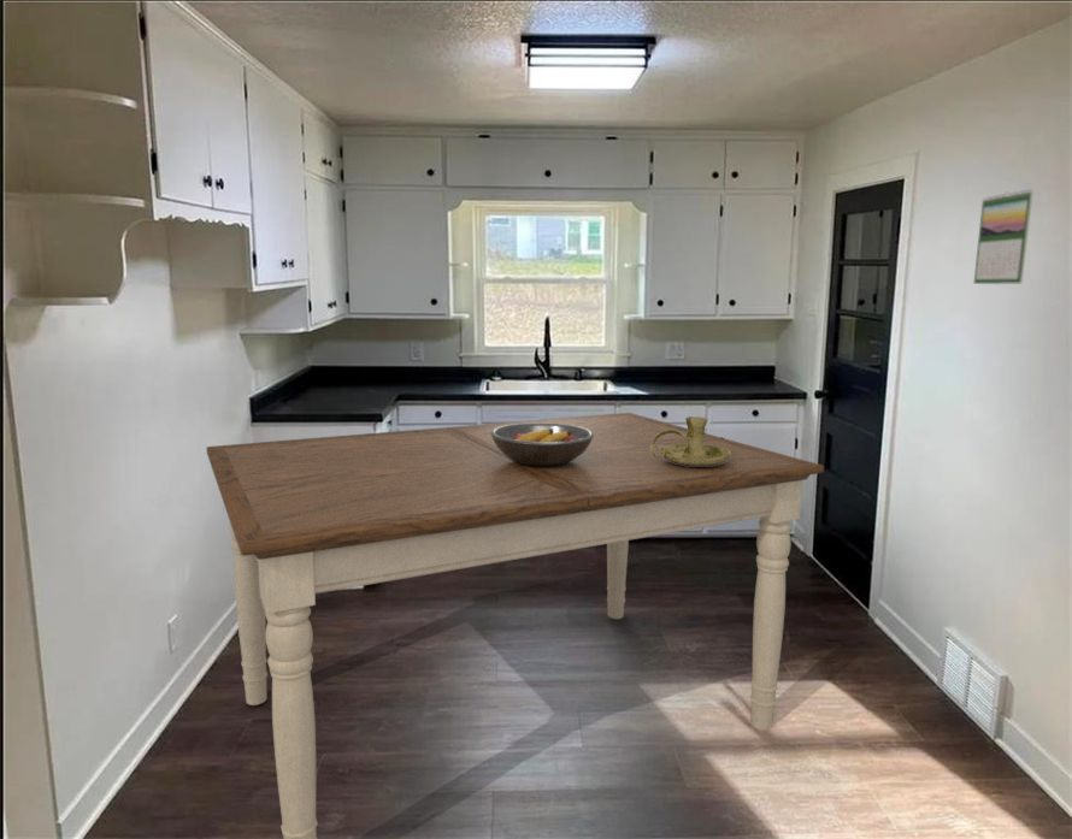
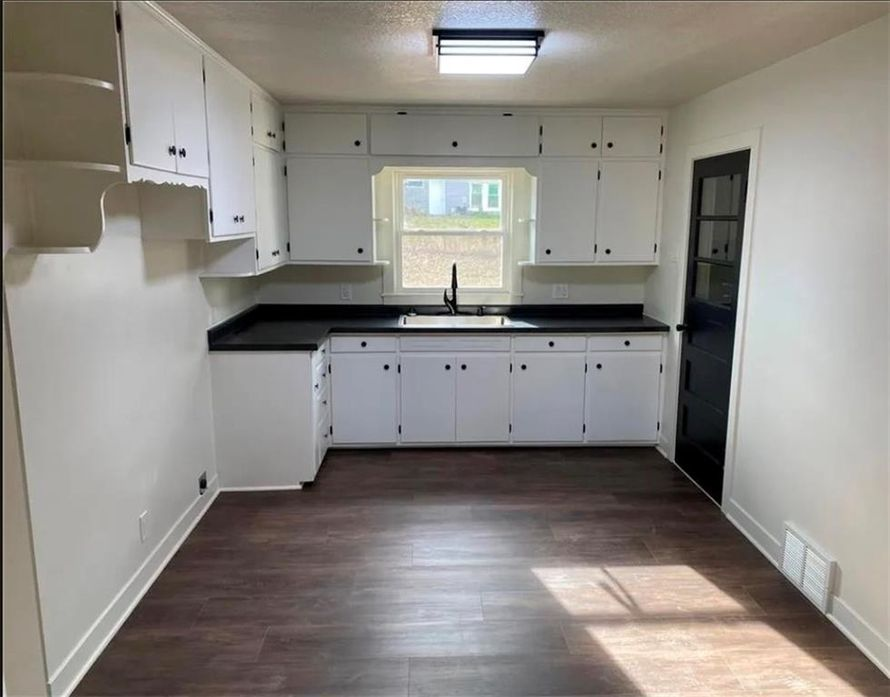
- fruit bowl [490,423,594,466]
- candle holder [650,415,731,466]
- calendar [972,188,1035,285]
- dining table [205,412,825,839]
